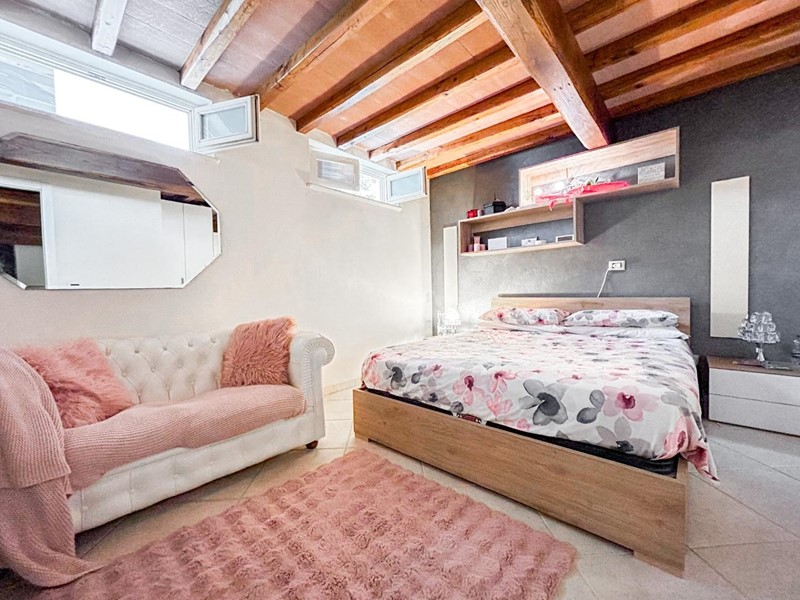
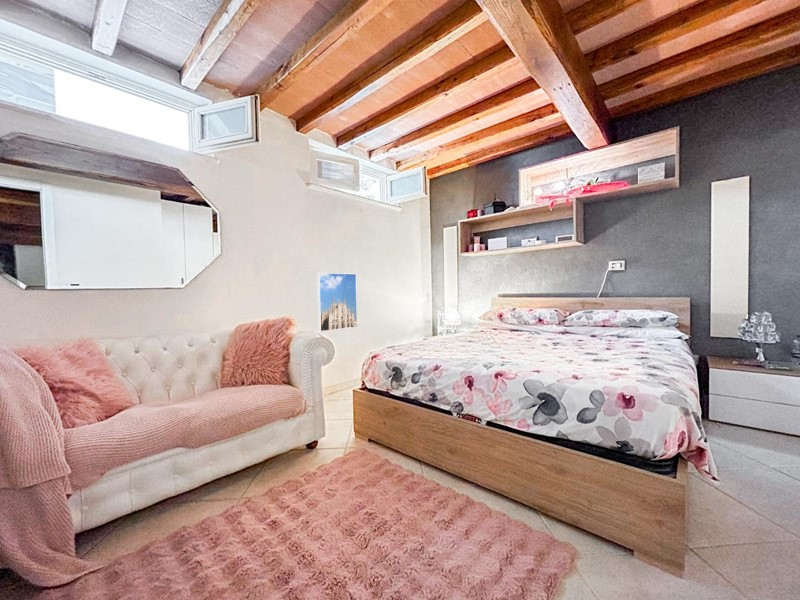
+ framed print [316,272,358,333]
